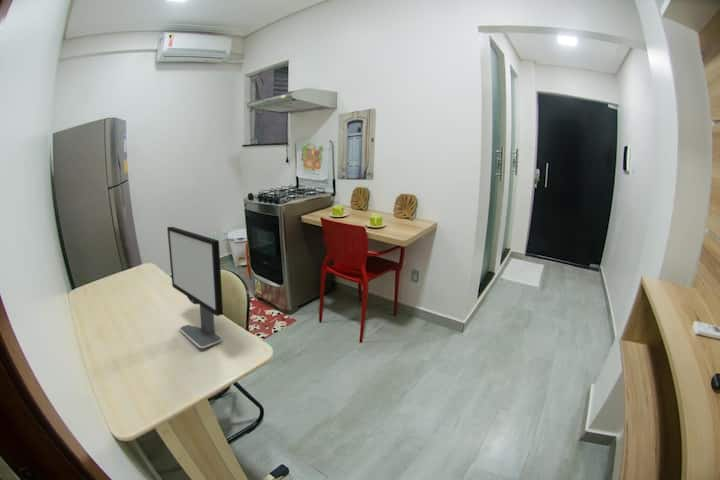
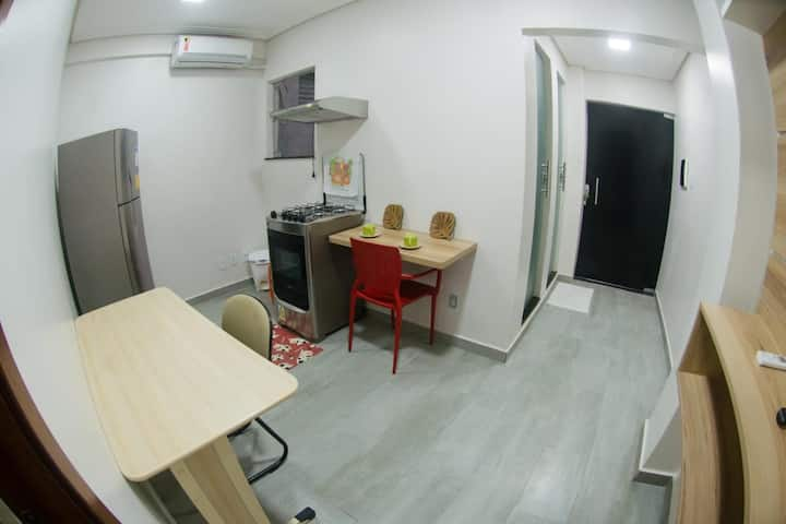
- computer monitor [166,226,224,349]
- wall art [336,107,377,181]
